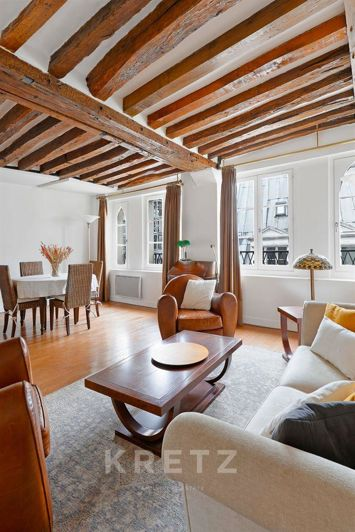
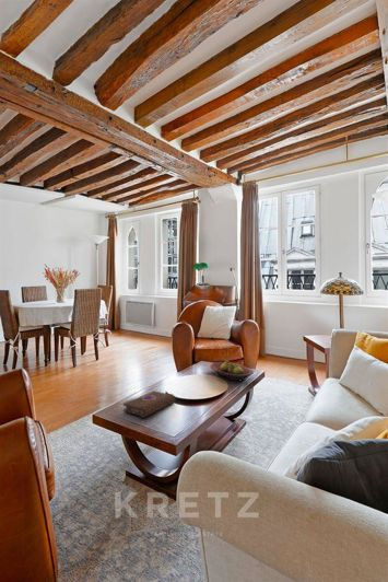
+ book [122,389,177,419]
+ fruit bowl [209,359,255,382]
